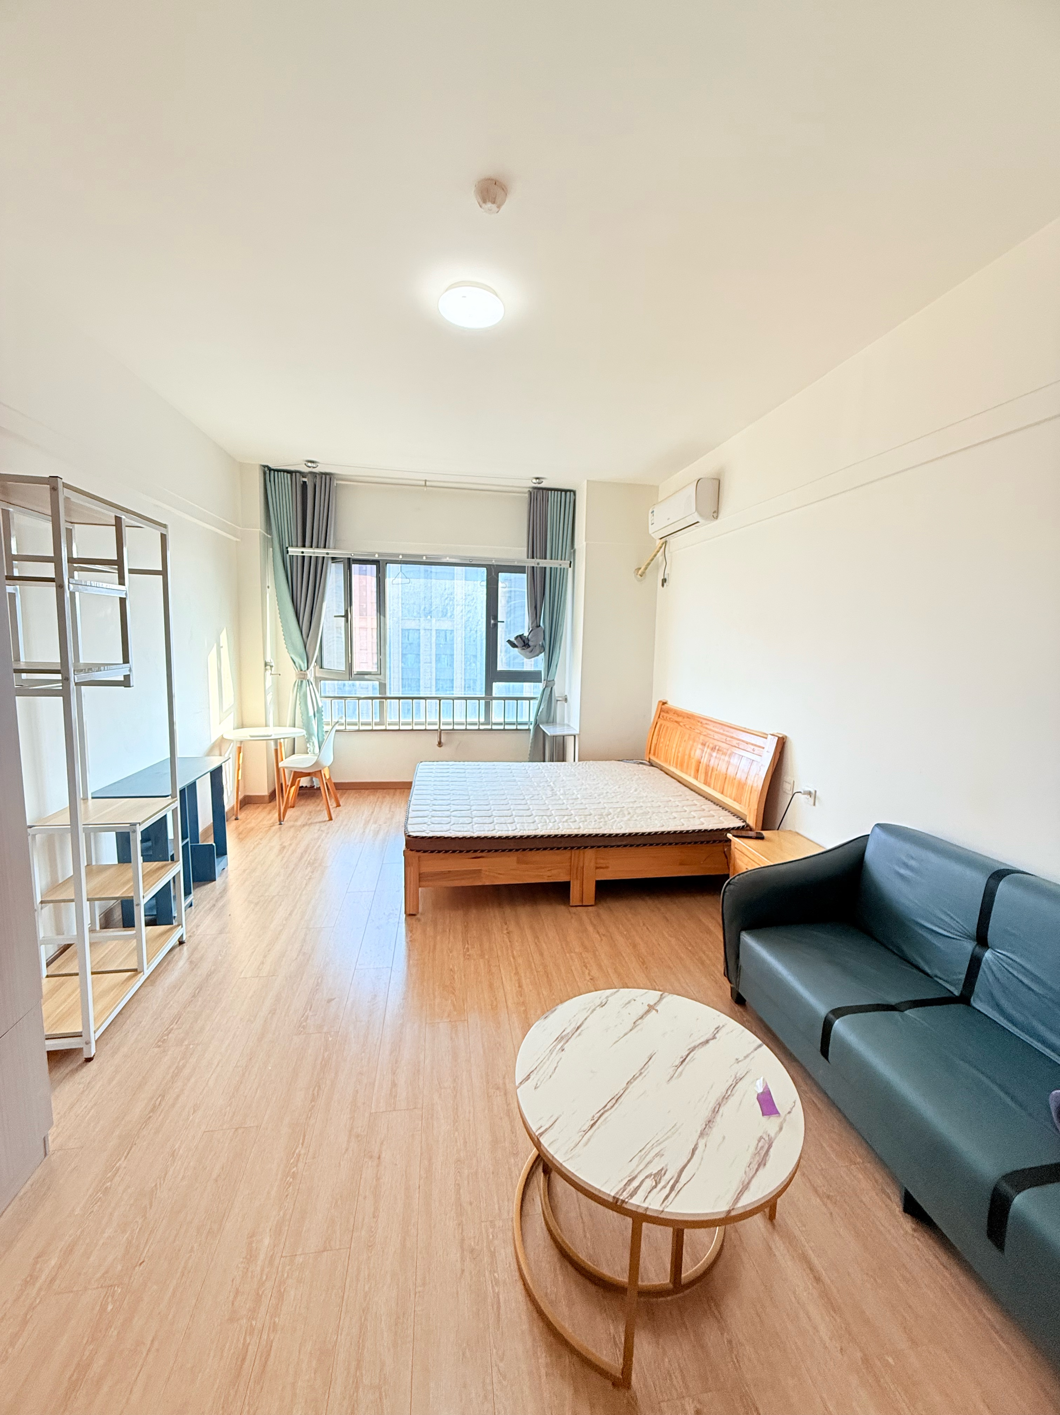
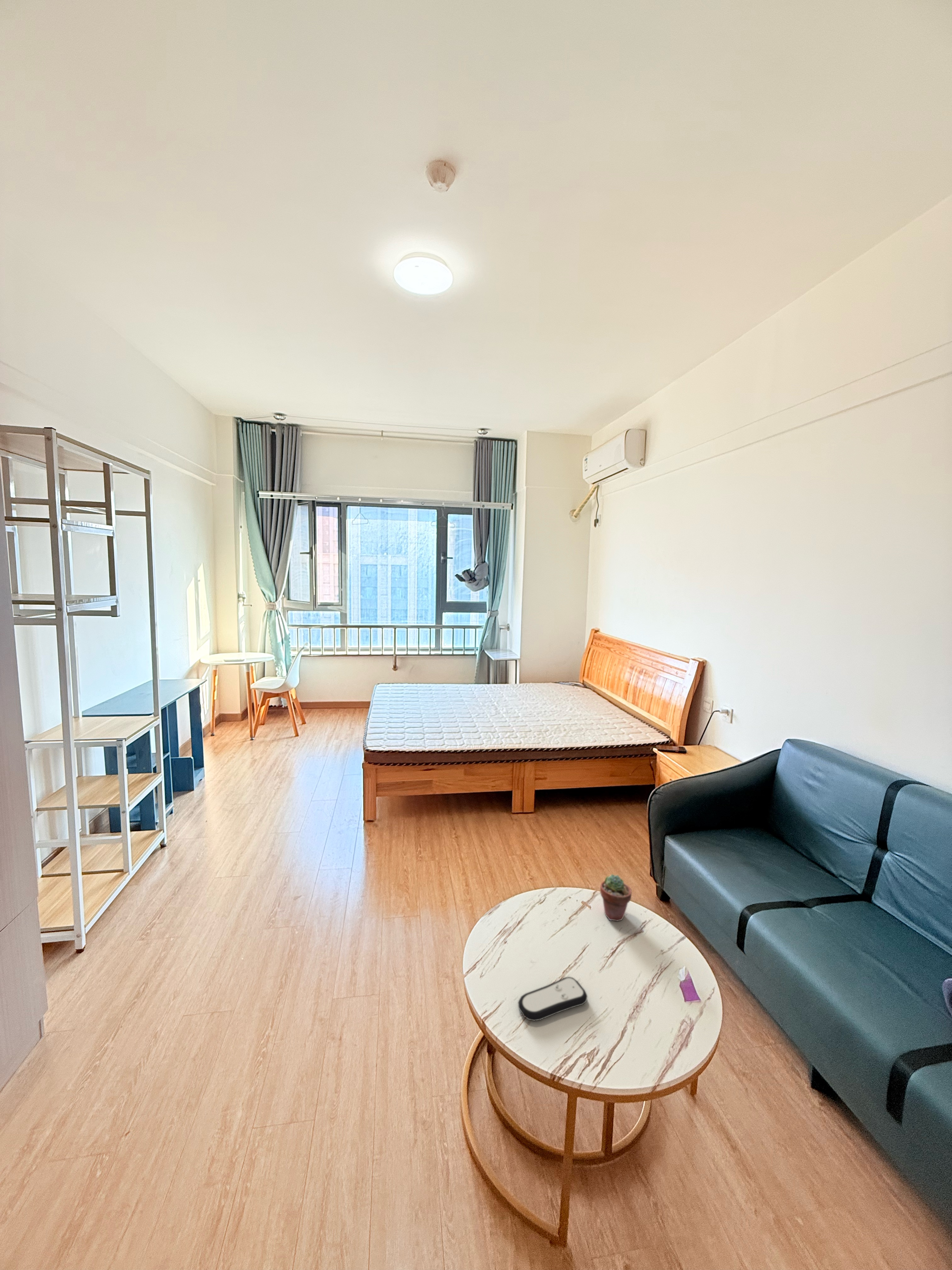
+ remote control [518,976,588,1021]
+ potted succulent [600,874,632,922]
